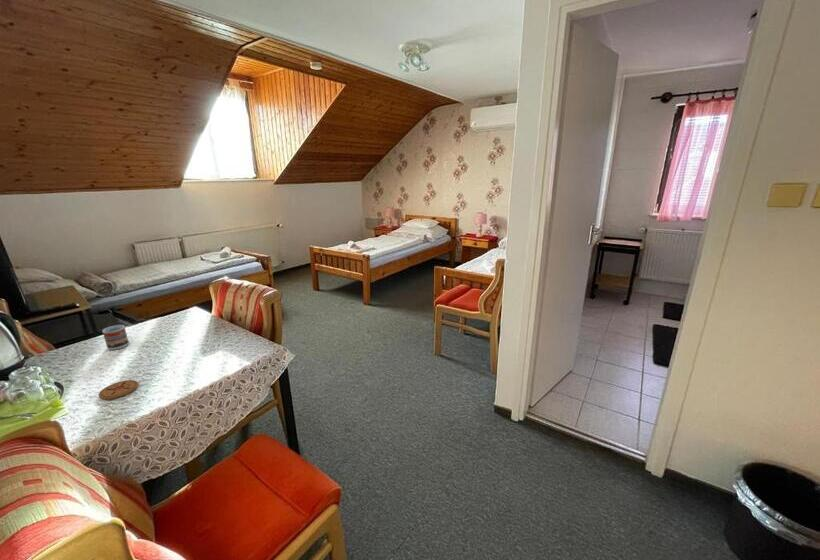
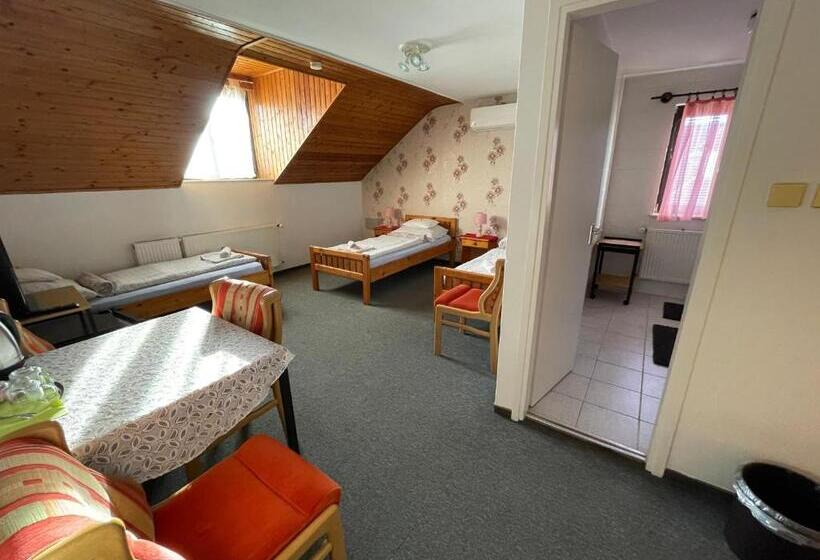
- cup [101,324,130,351]
- coaster [98,379,139,400]
